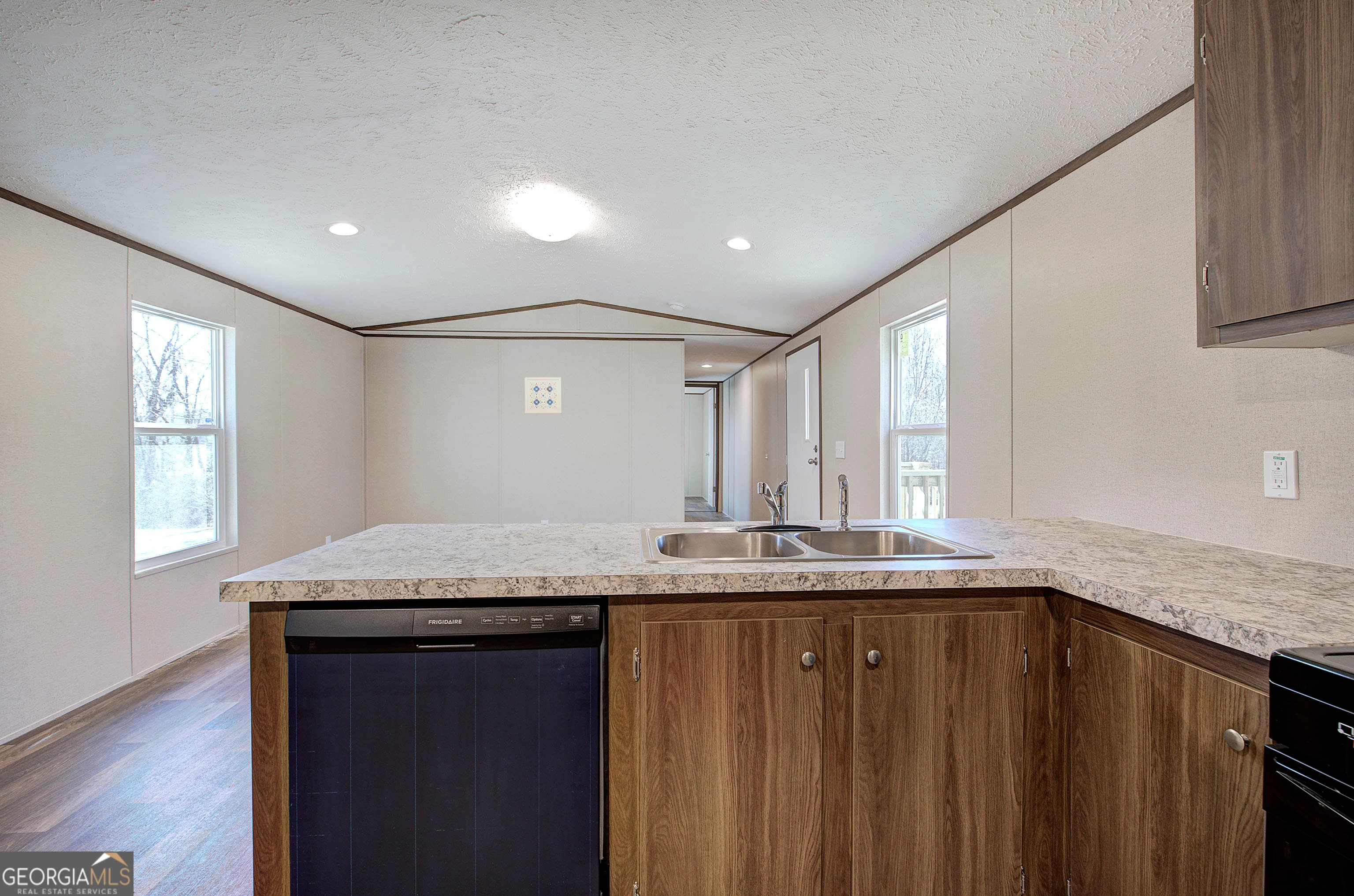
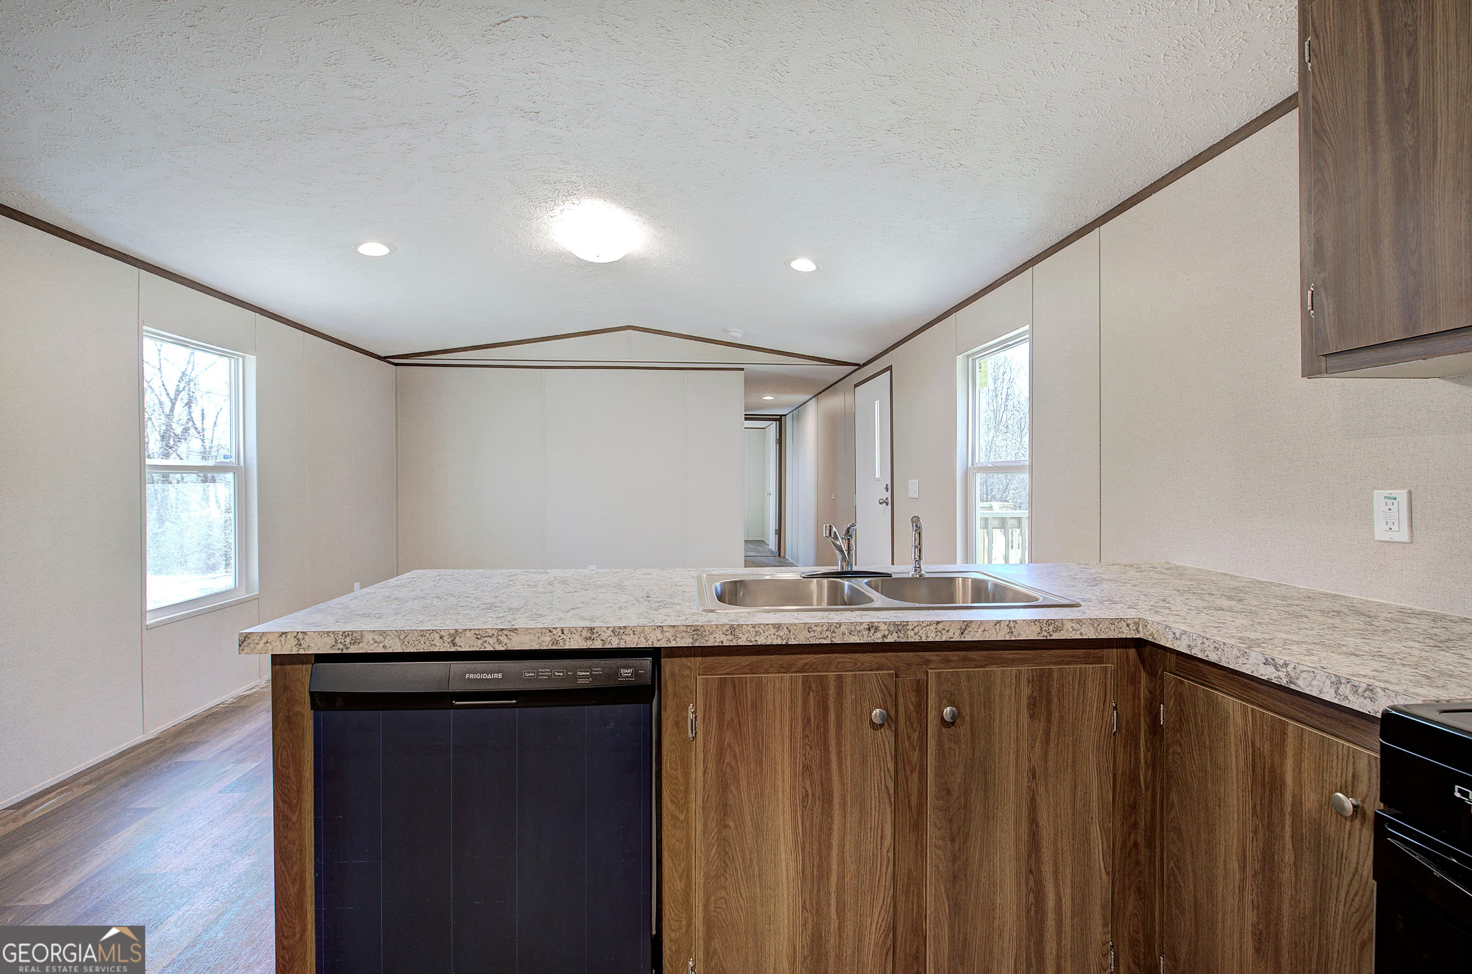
- wall art [524,377,562,414]
